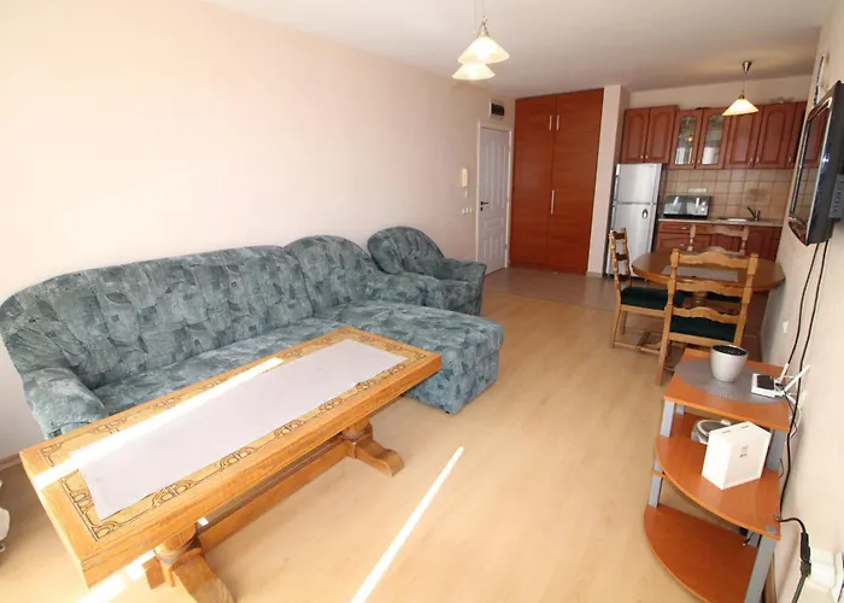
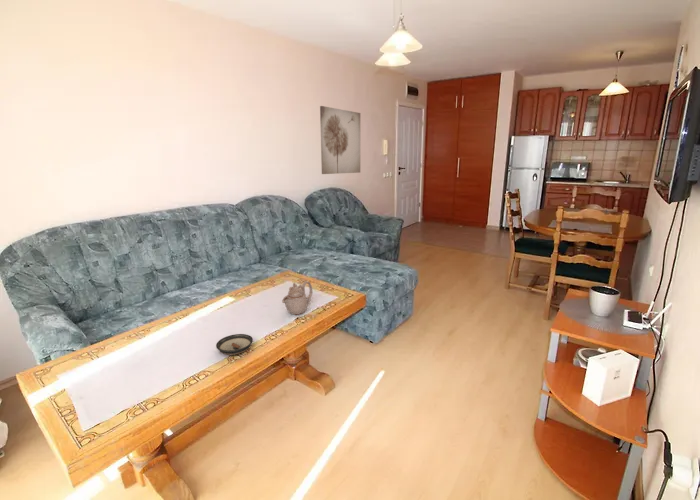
+ teapot [281,280,313,316]
+ wall art [319,105,361,175]
+ saucer [215,333,254,356]
